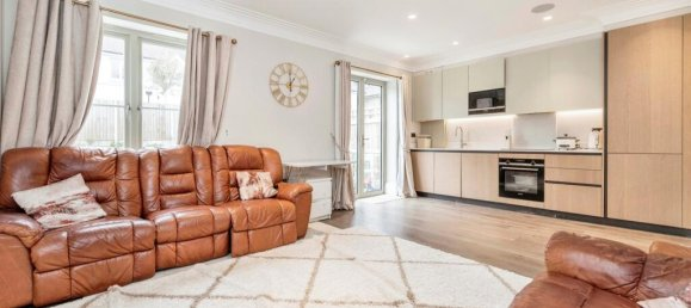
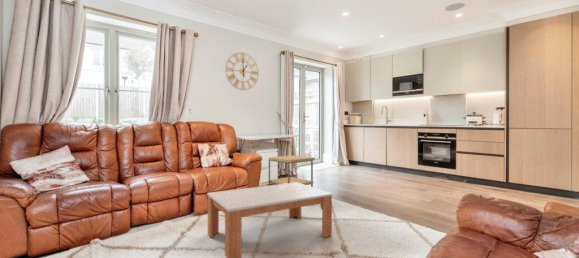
+ side table [268,154,316,188]
+ coffee table [206,183,333,258]
